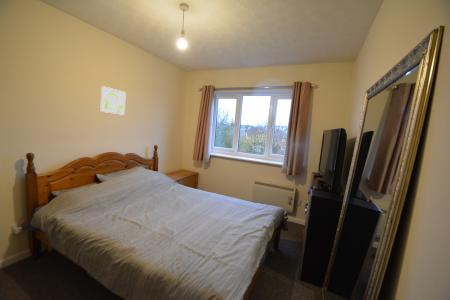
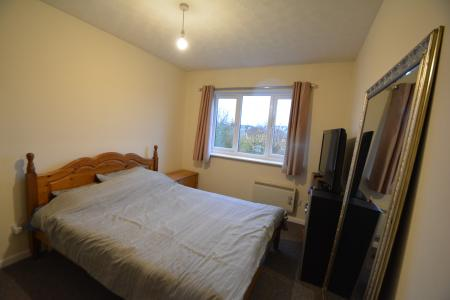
- wall art [100,85,127,116]
